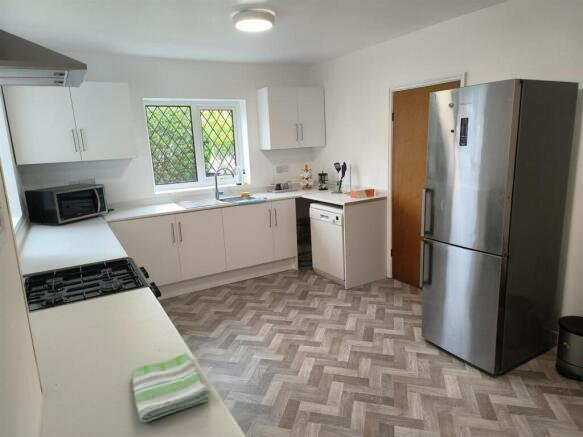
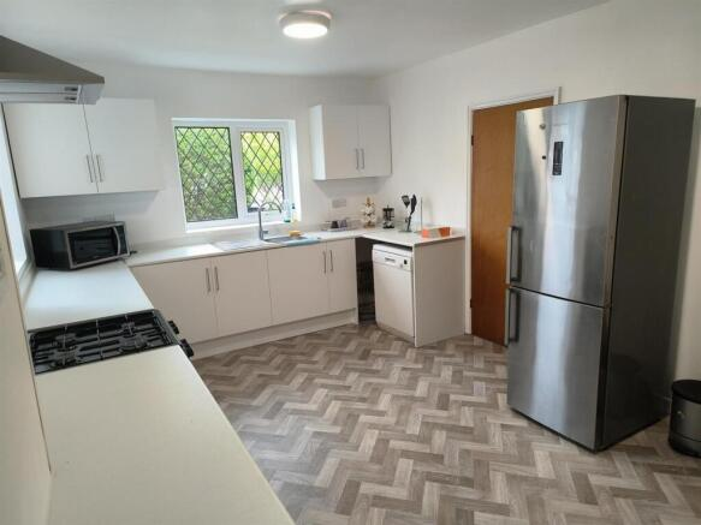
- dish towel [131,352,211,423]
